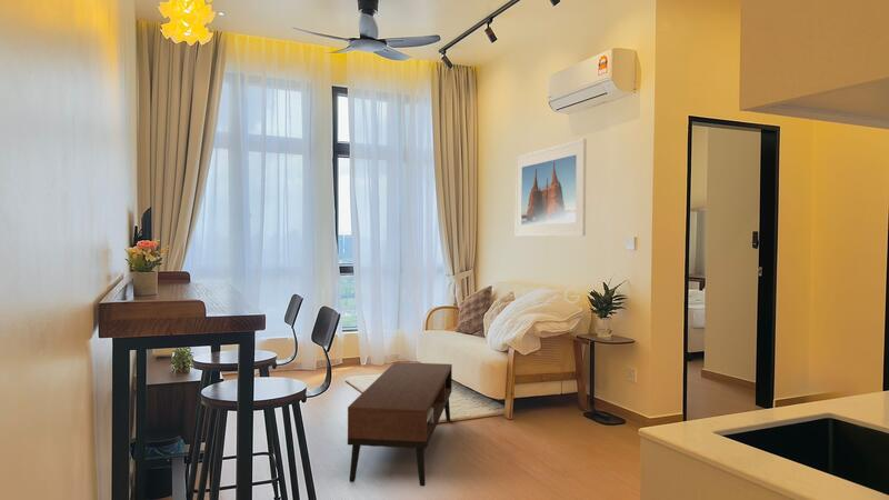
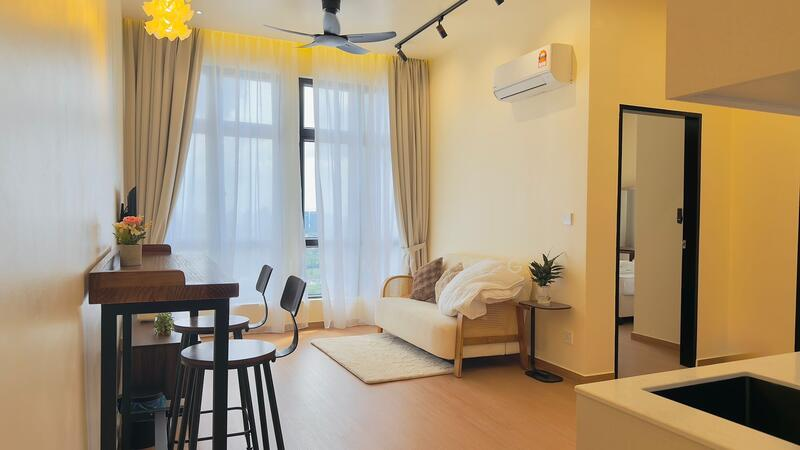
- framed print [515,138,588,238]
- coffee table [347,361,453,488]
